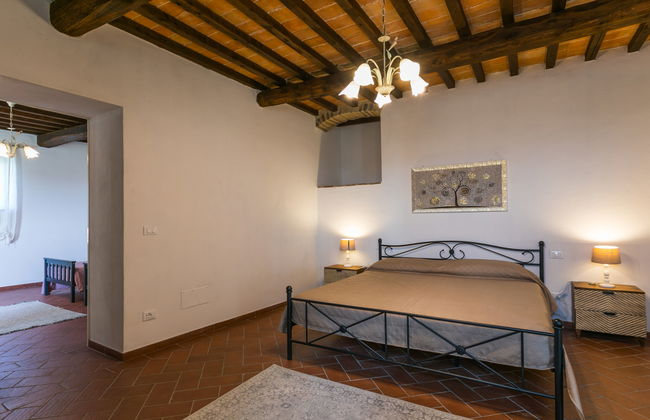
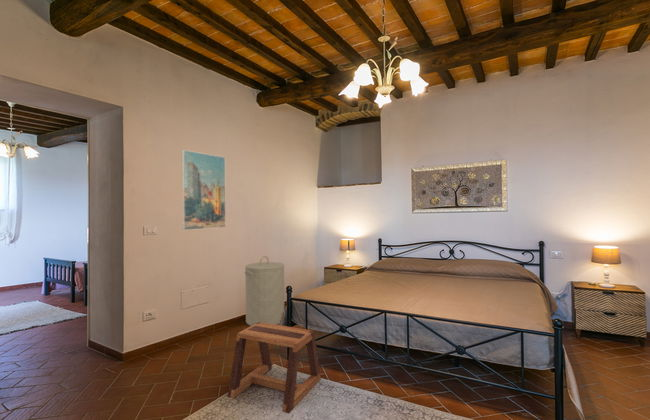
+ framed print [181,149,227,231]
+ stool [227,322,322,414]
+ laundry hamper [244,255,285,326]
